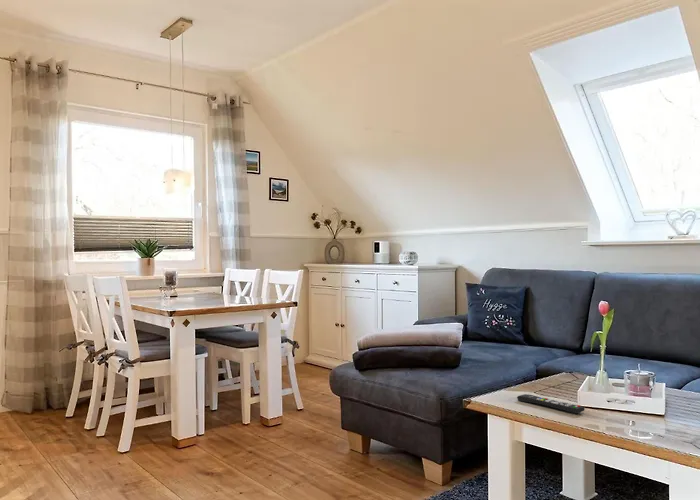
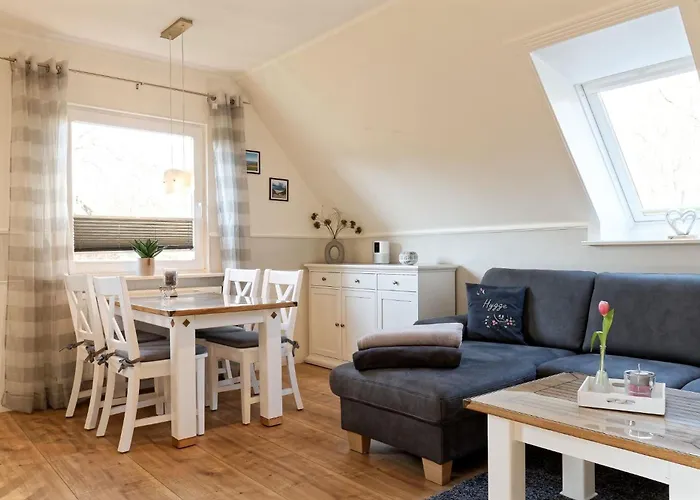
- remote control [516,393,586,414]
